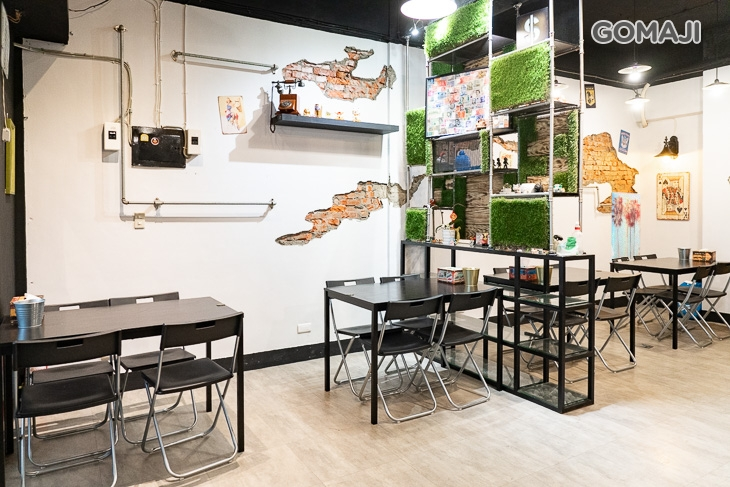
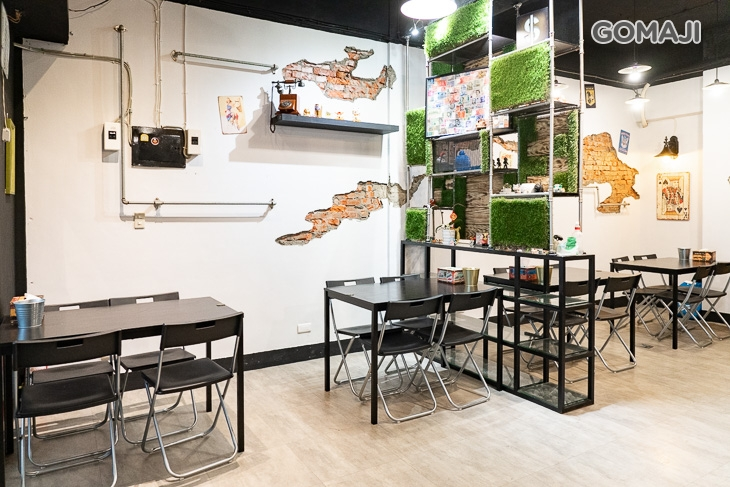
- wall art [610,191,642,261]
